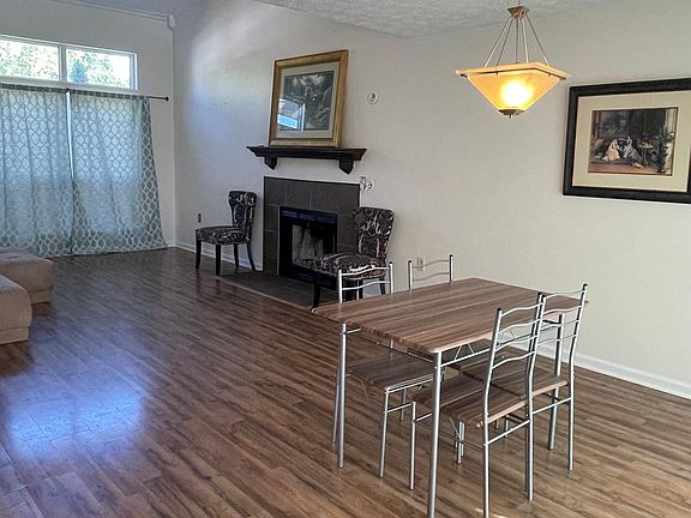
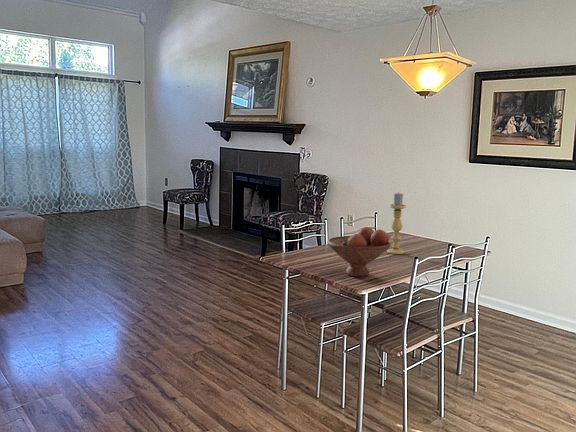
+ fruit bowl [326,226,392,278]
+ candle holder [386,191,407,255]
